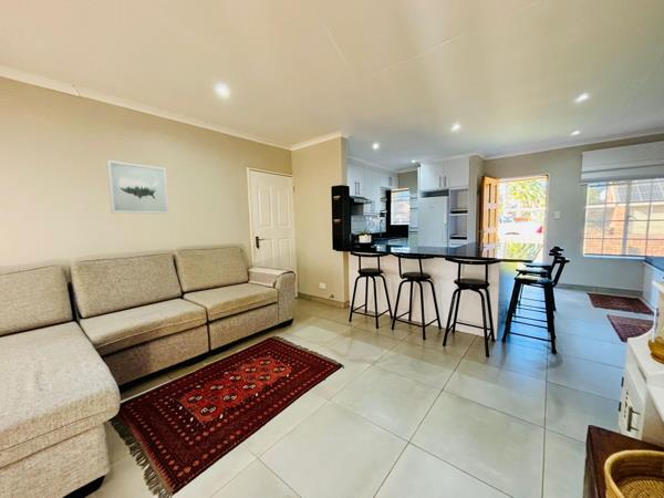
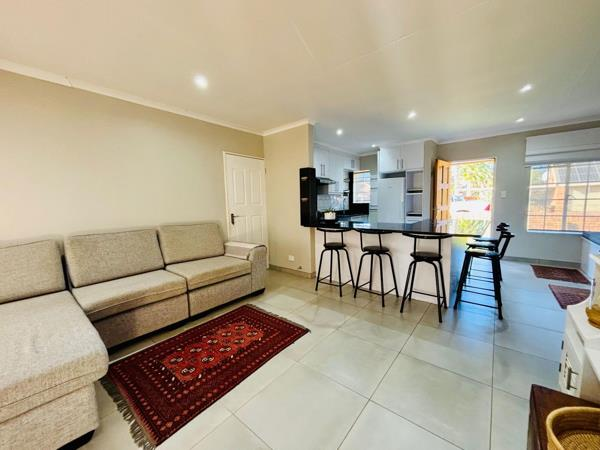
- wall art [105,159,170,215]
